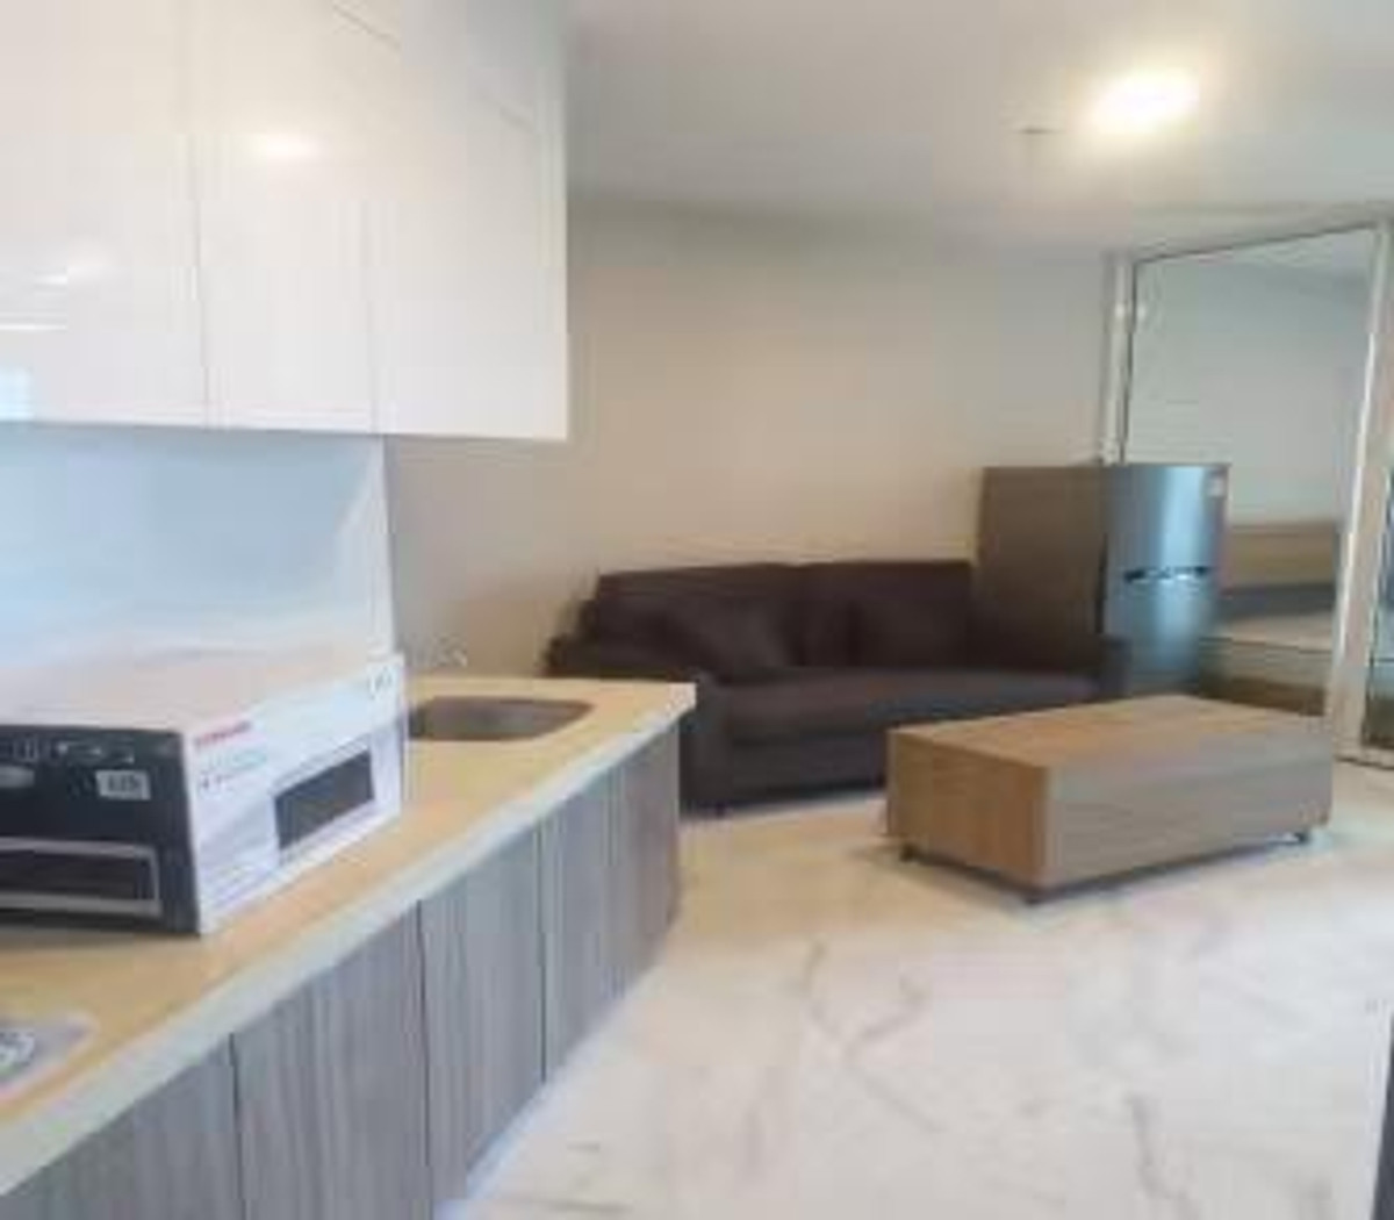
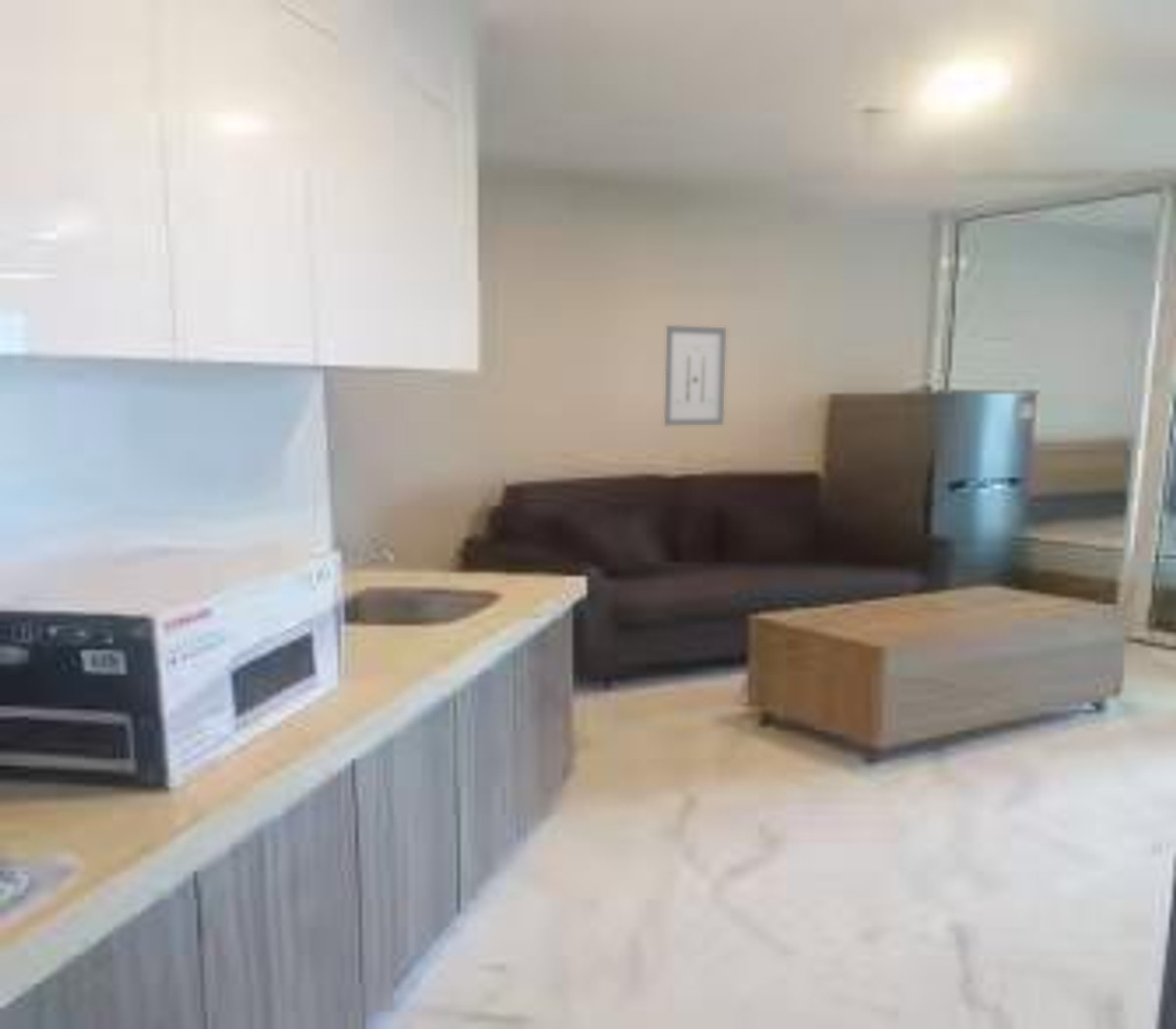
+ wall art [663,324,727,426]
